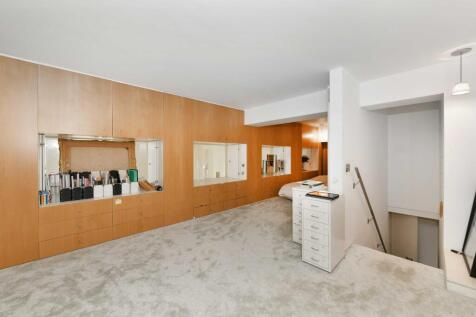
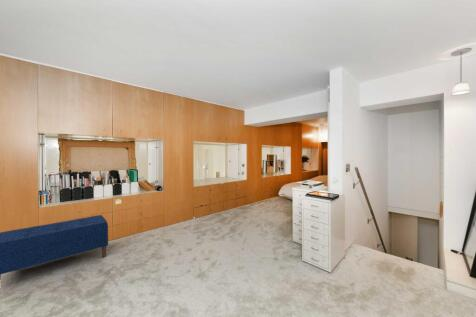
+ bench [0,214,109,279]
